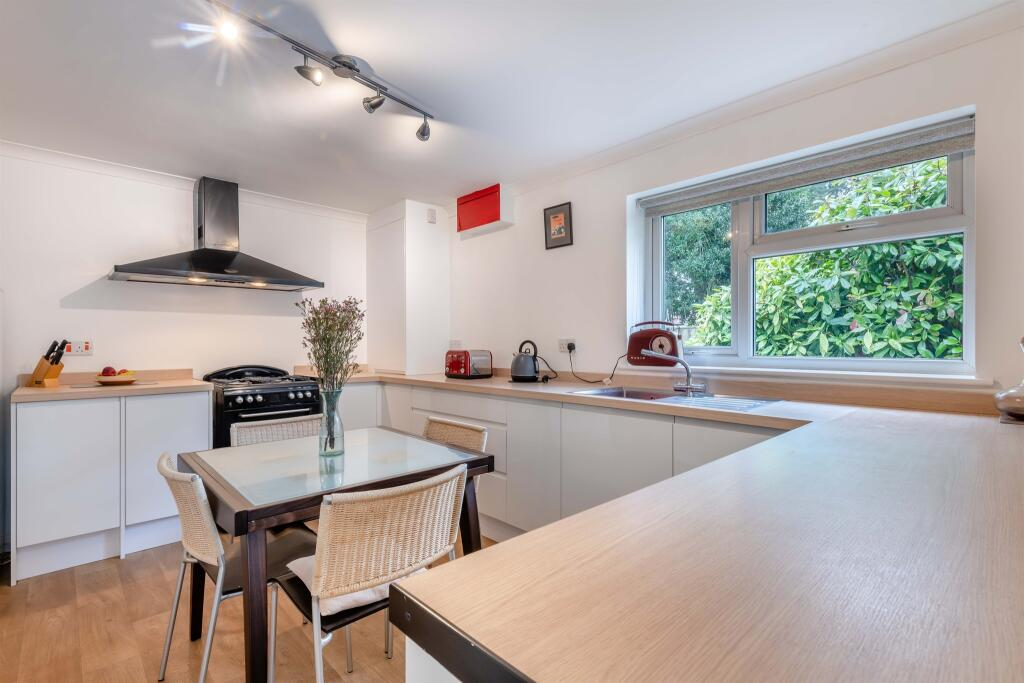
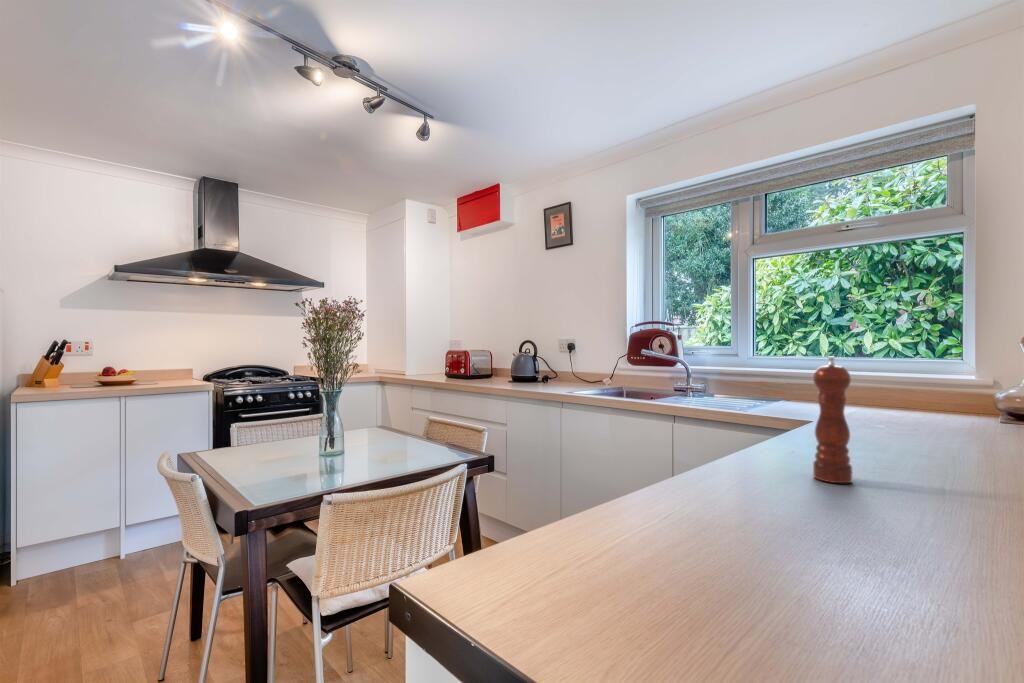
+ pepper mill [812,355,853,484]
